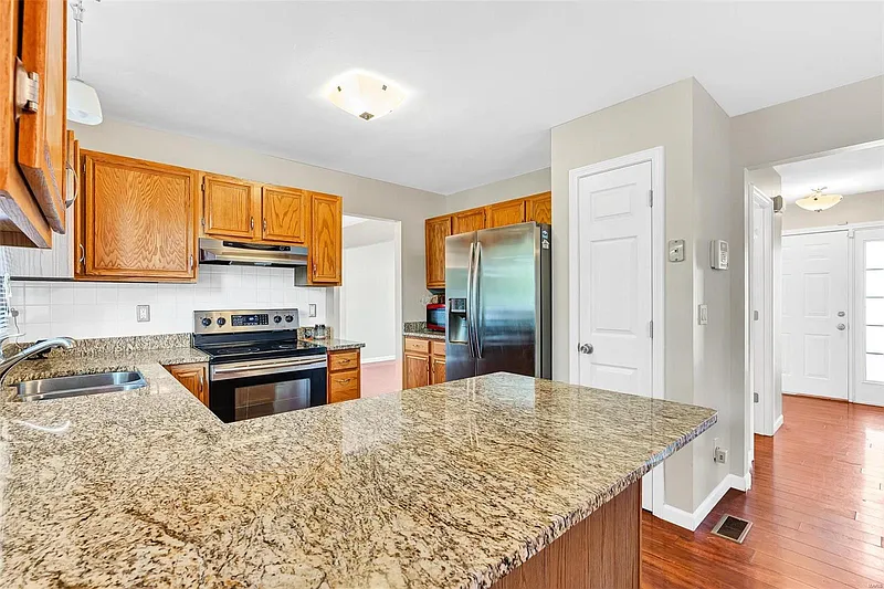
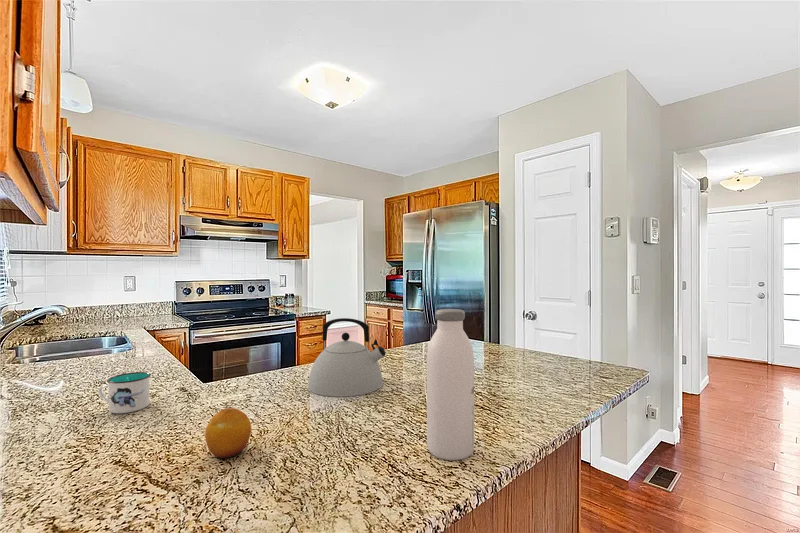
+ fruit [204,407,252,459]
+ water bottle [426,308,475,461]
+ kettle [307,317,387,398]
+ mug [97,371,152,415]
